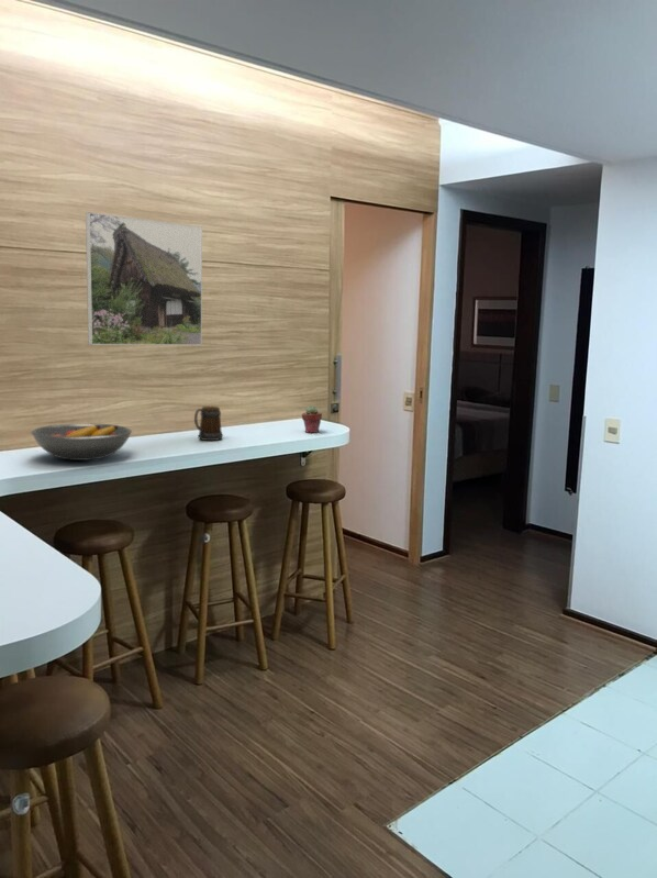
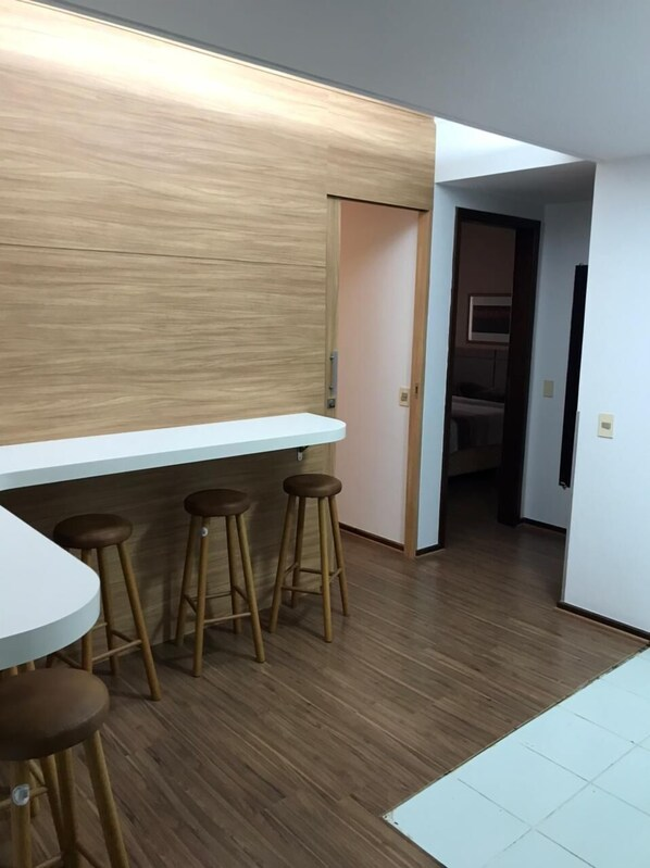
- potted succulent [301,405,323,434]
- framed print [85,211,203,346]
- fruit bowl [30,423,133,462]
- mug [193,405,223,442]
